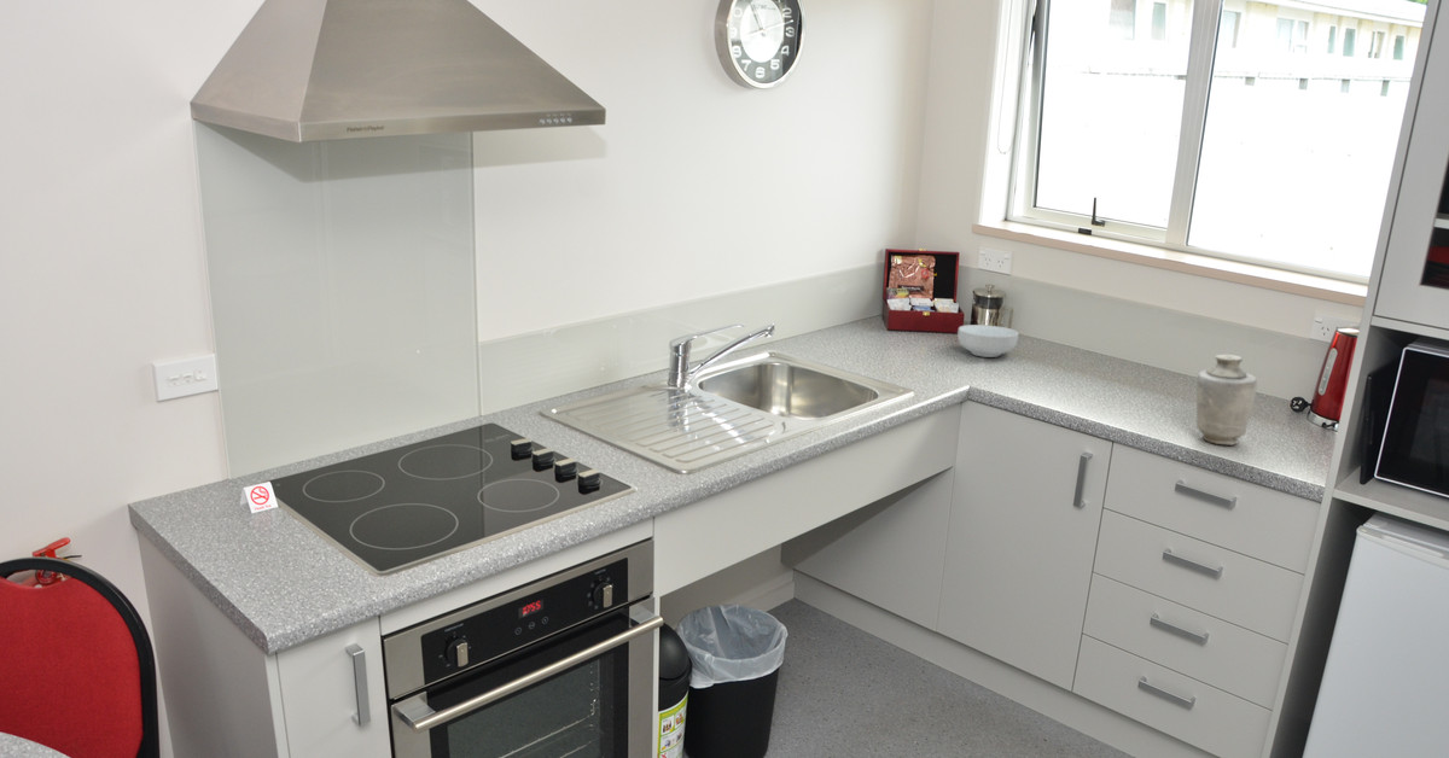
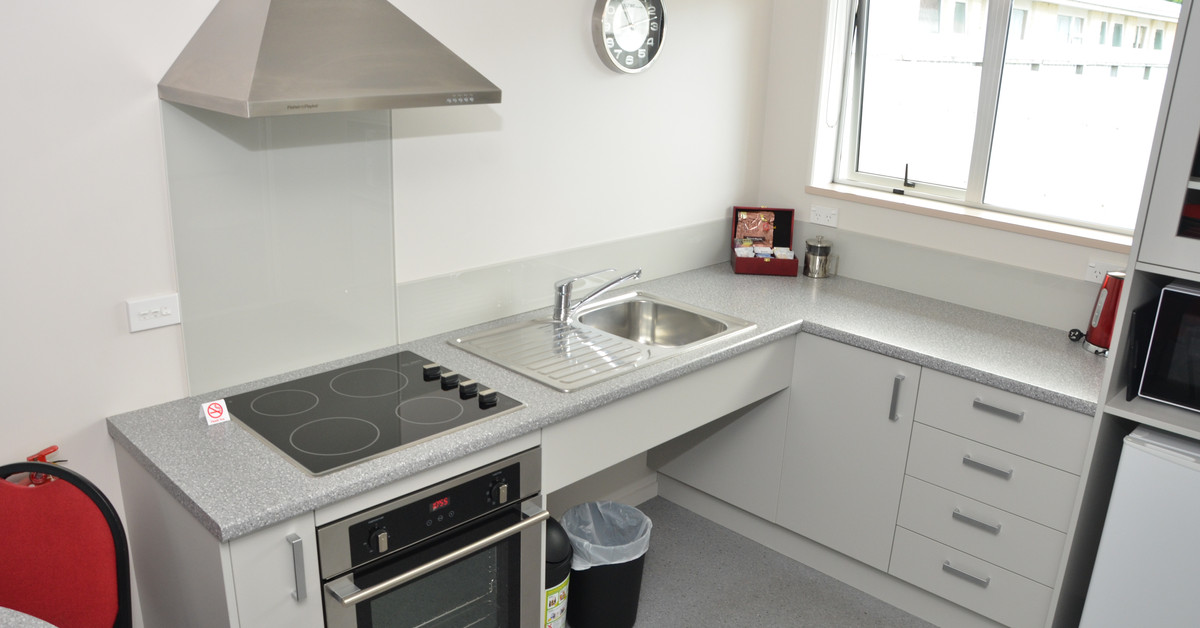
- vase [1195,354,1258,447]
- cereal bowl [956,323,1019,358]
